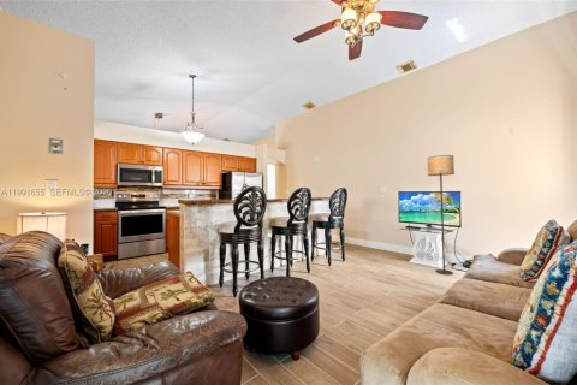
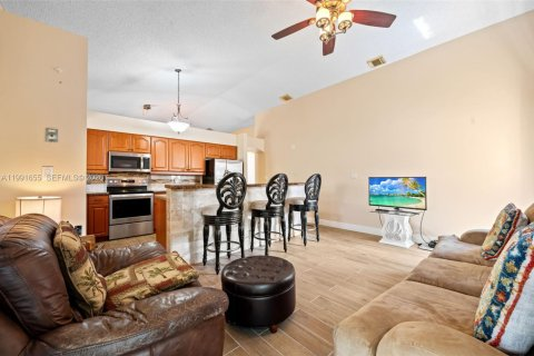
- floor lamp [427,154,456,276]
